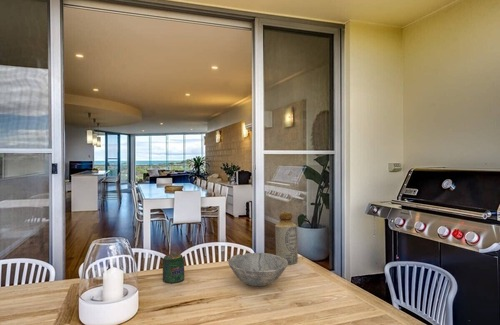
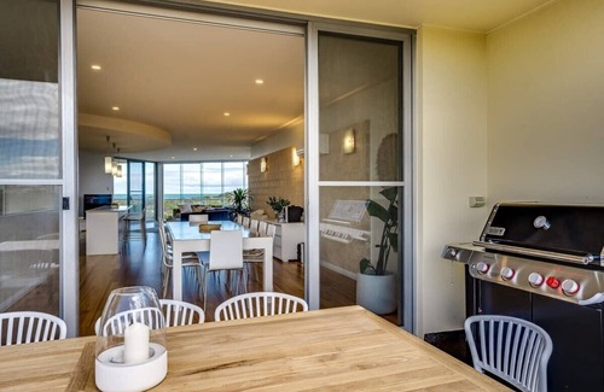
- bowl [227,252,288,287]
- jar [162,253,185,284]
- bottle [274,211,299,266]
